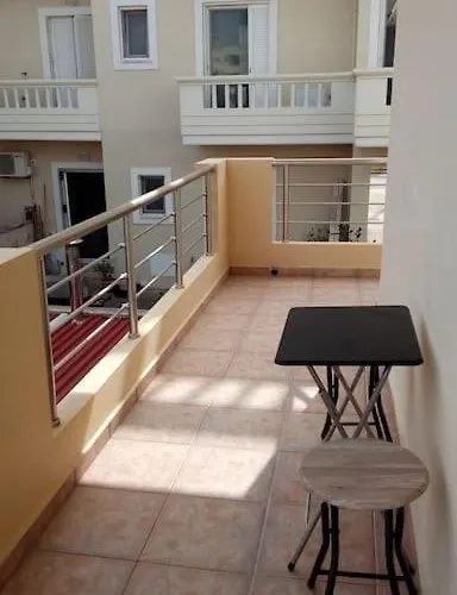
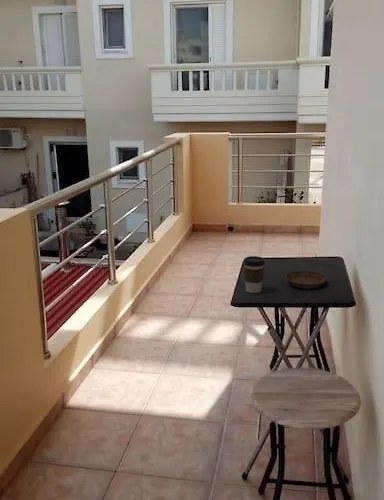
+ saucer [285,270,327,290]
+ coffee cup [243,255,266,294]
